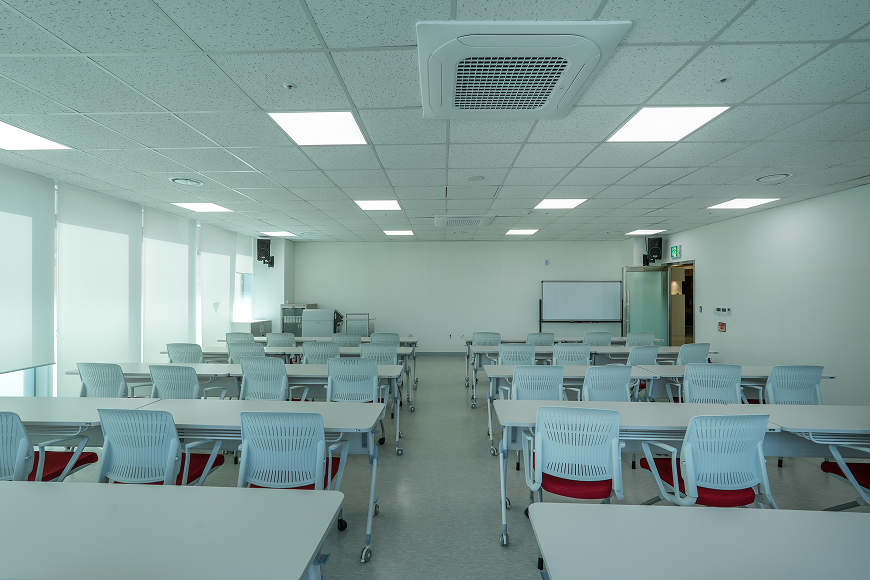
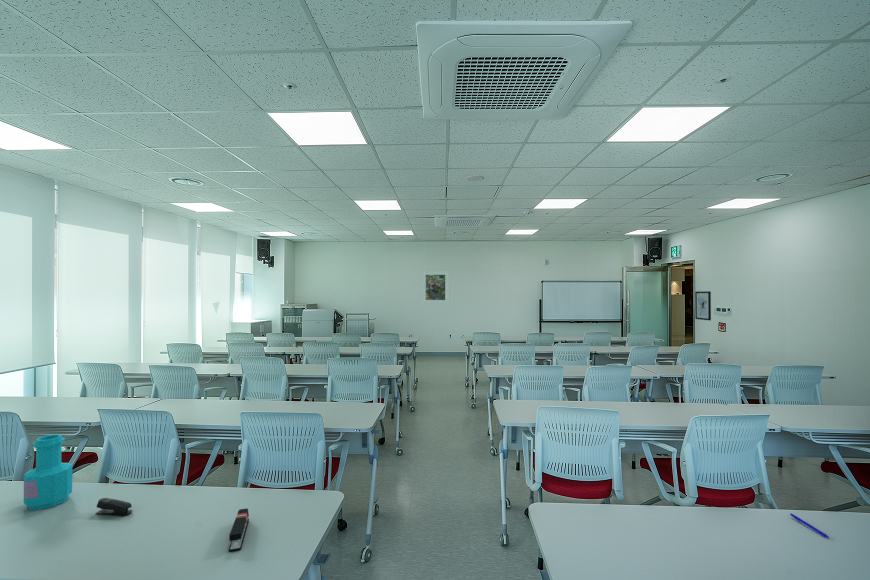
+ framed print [421,270,450,305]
+ stapler [95,497,134,516]
+ pen [789,512,830,539]
+ wall art [694,290,712,321]
+ stapler [228,508,250,553]
+ bottle [23,434,73,510]
